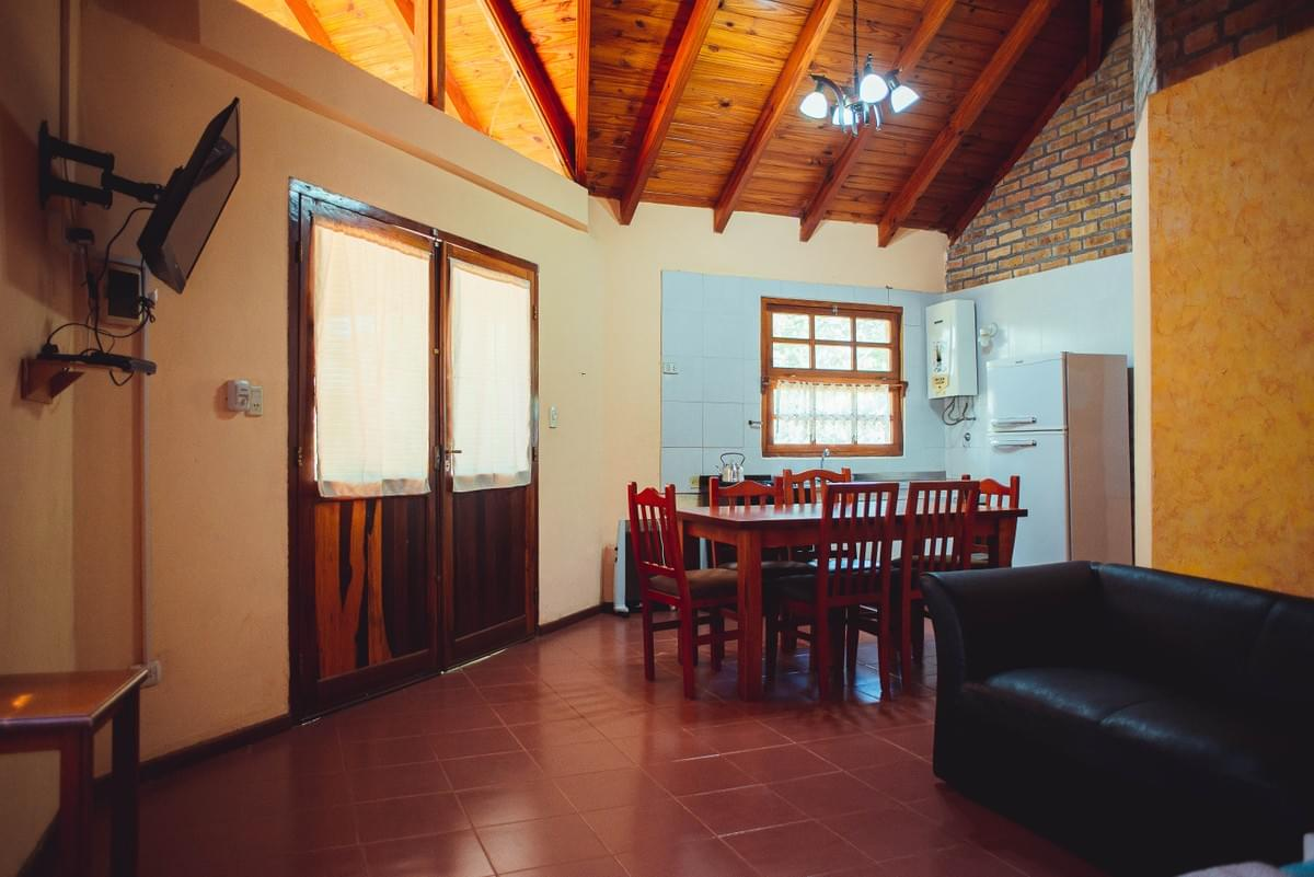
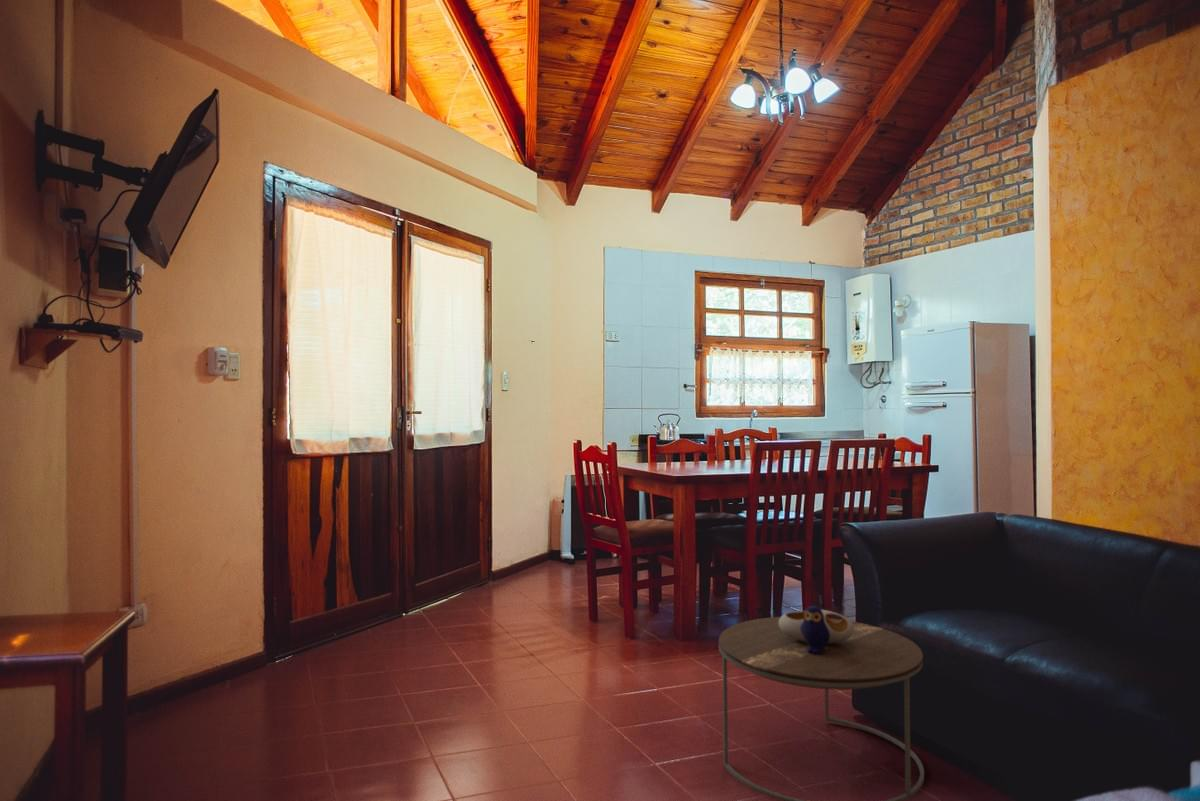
+ side table [718,605,925,801]
